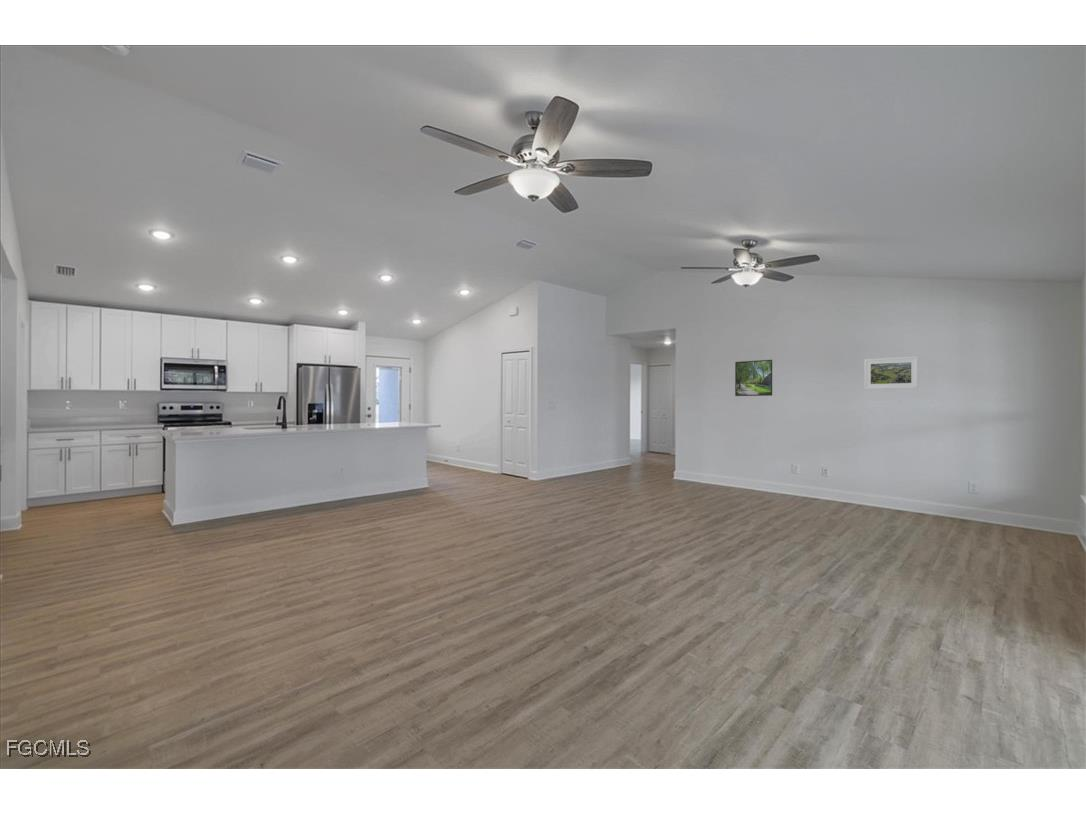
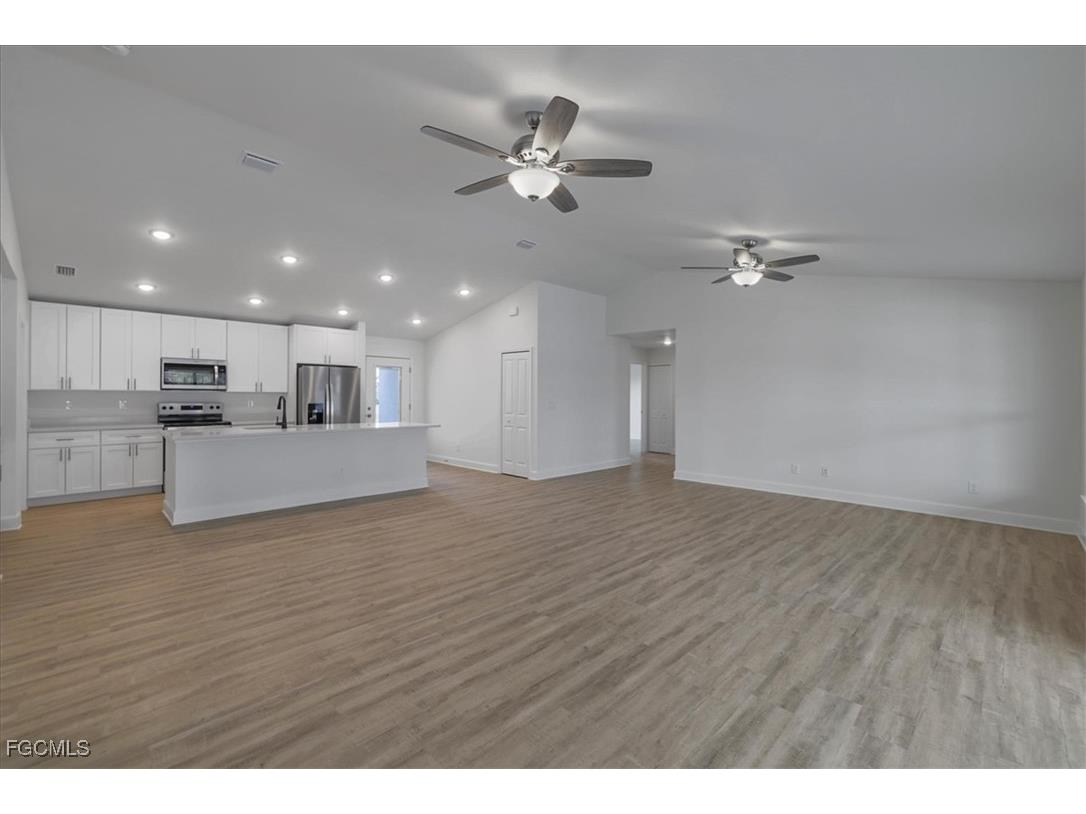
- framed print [734,359,773,397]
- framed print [863,355,919,390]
